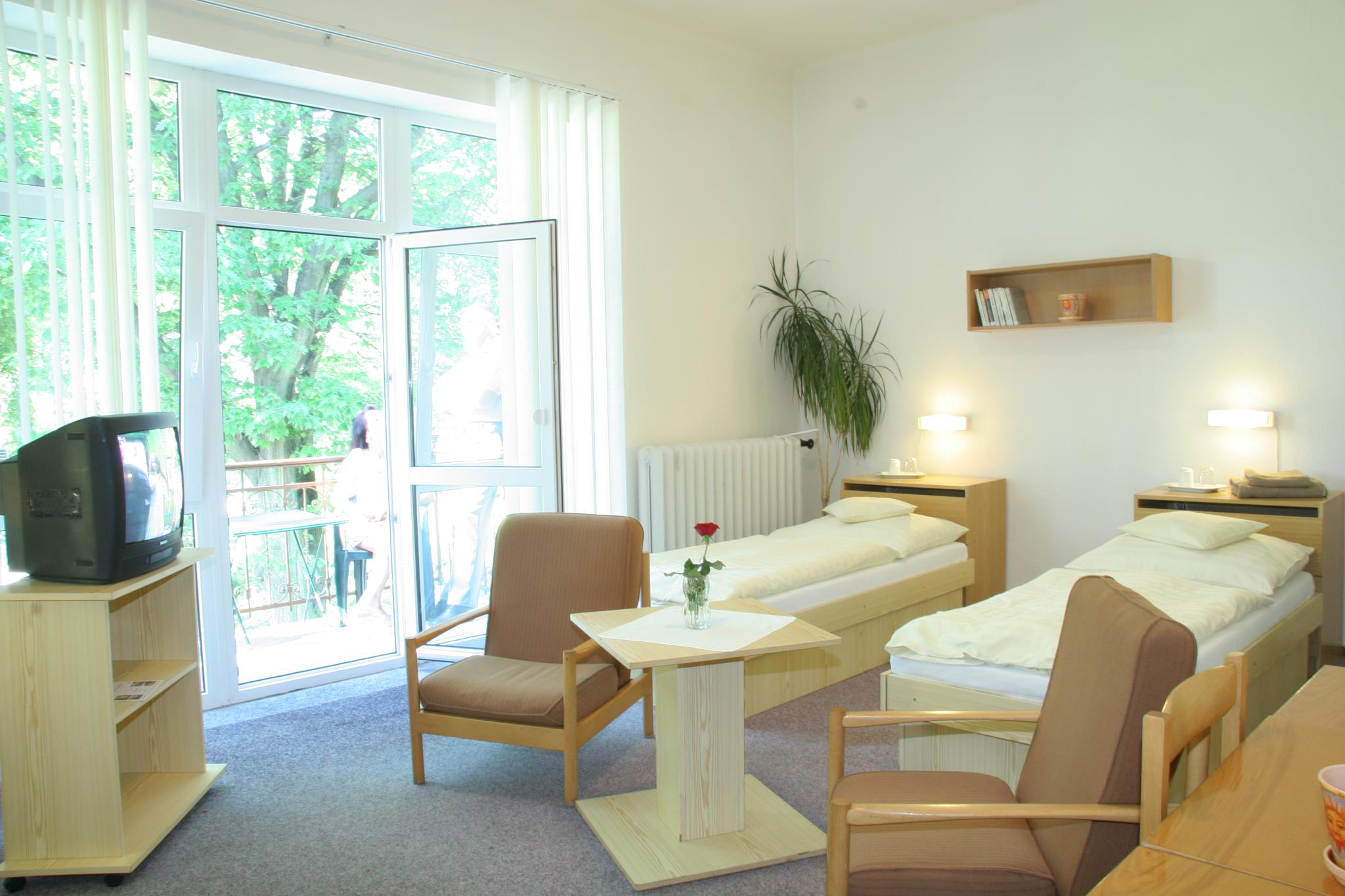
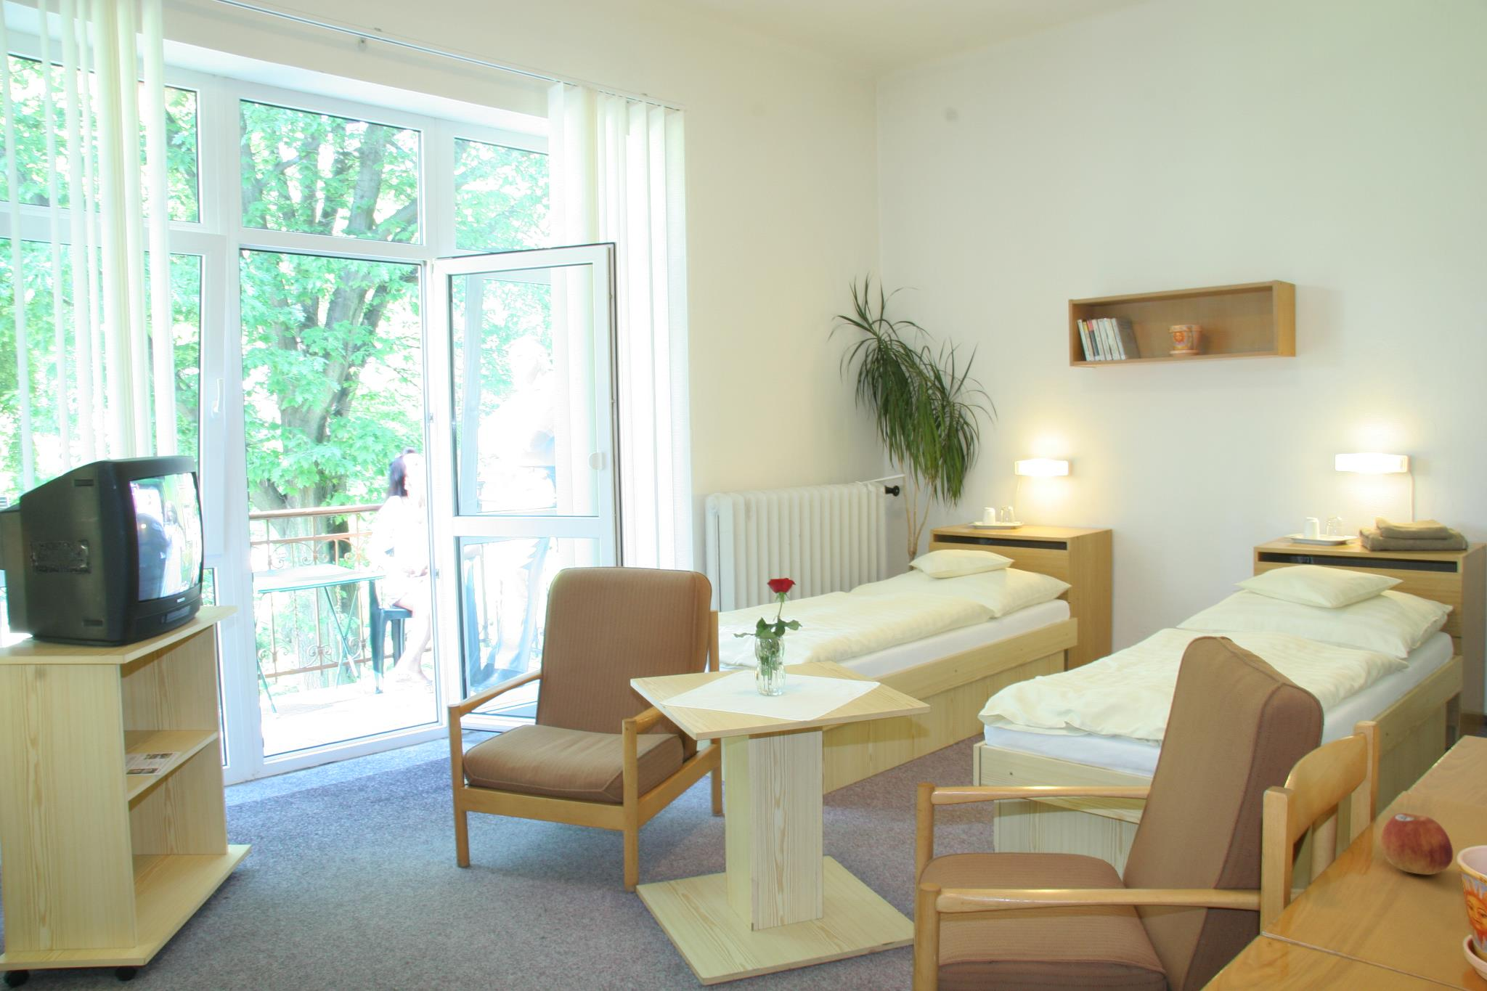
+ apple [1380,813,1454,876]
